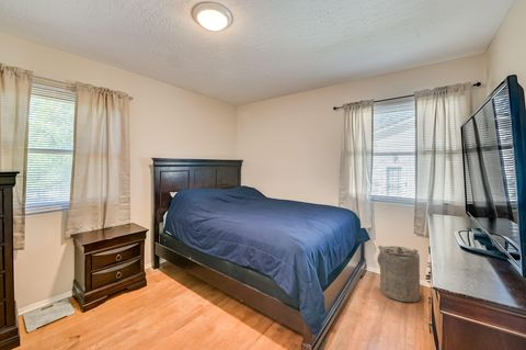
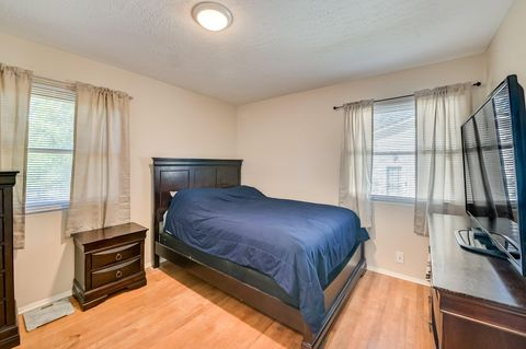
- laundry hamper [376,245,421,303]
